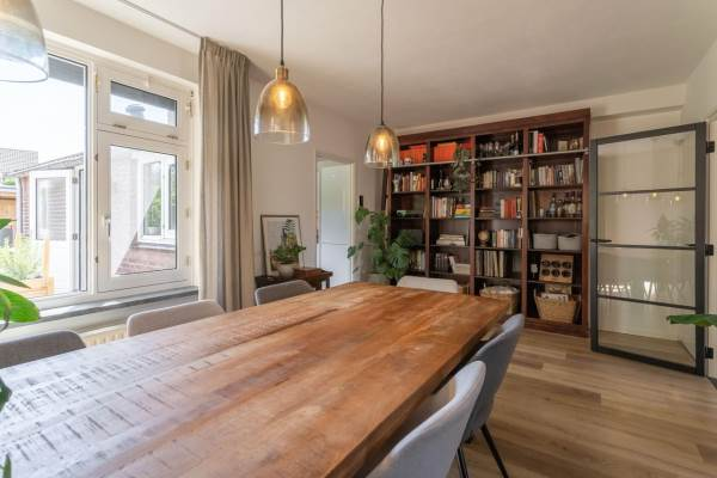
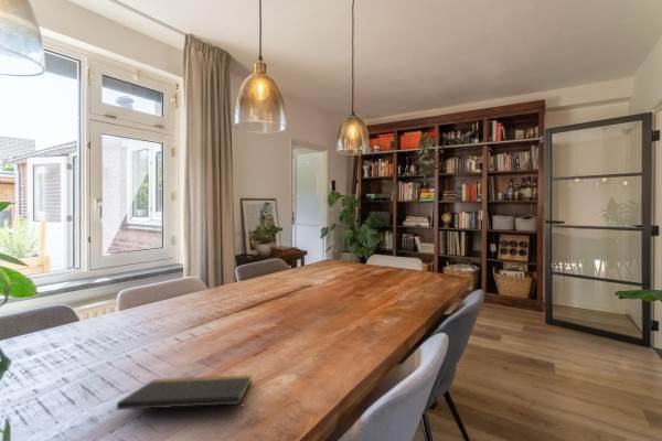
+ notepad [116,374,253,419]
